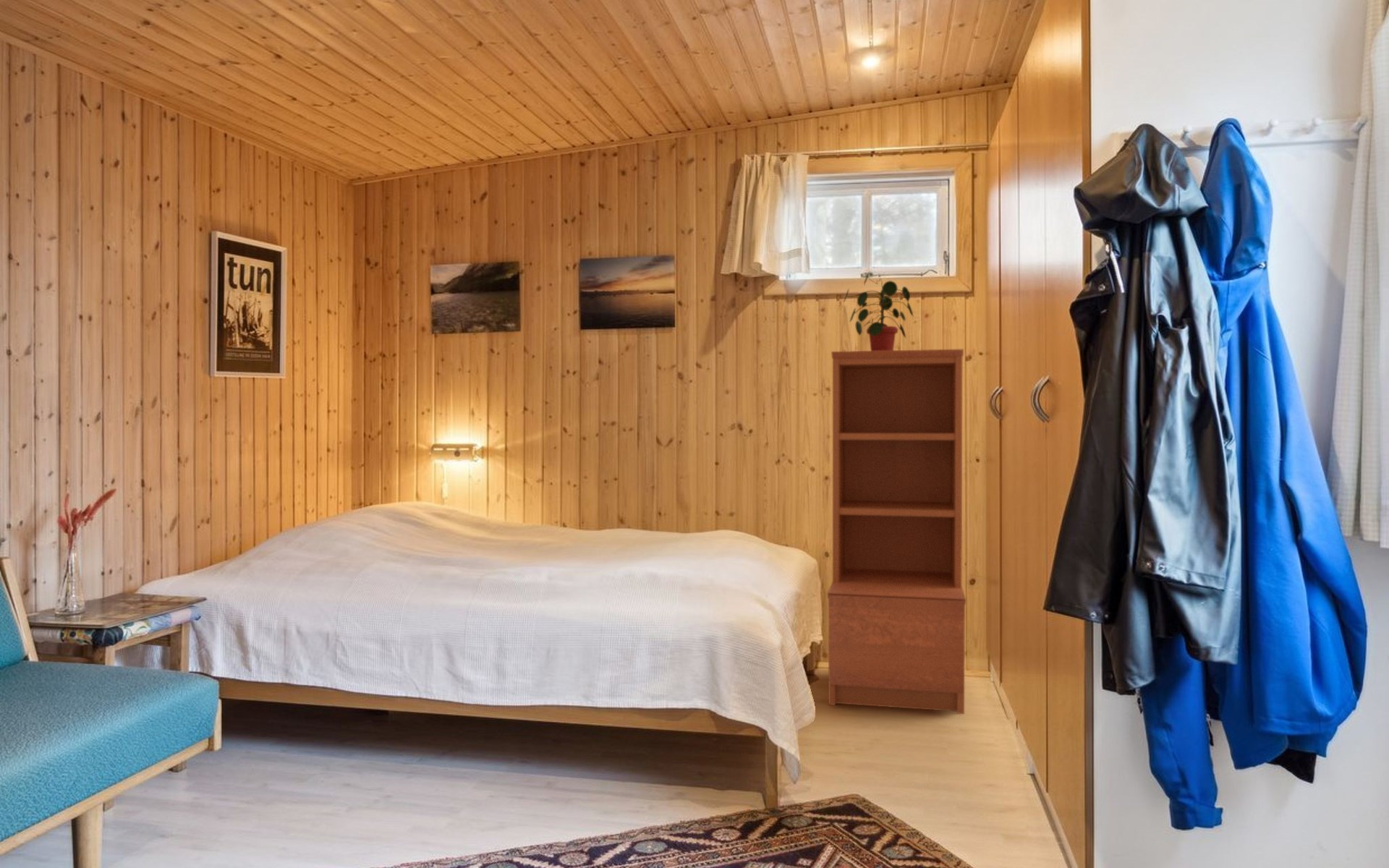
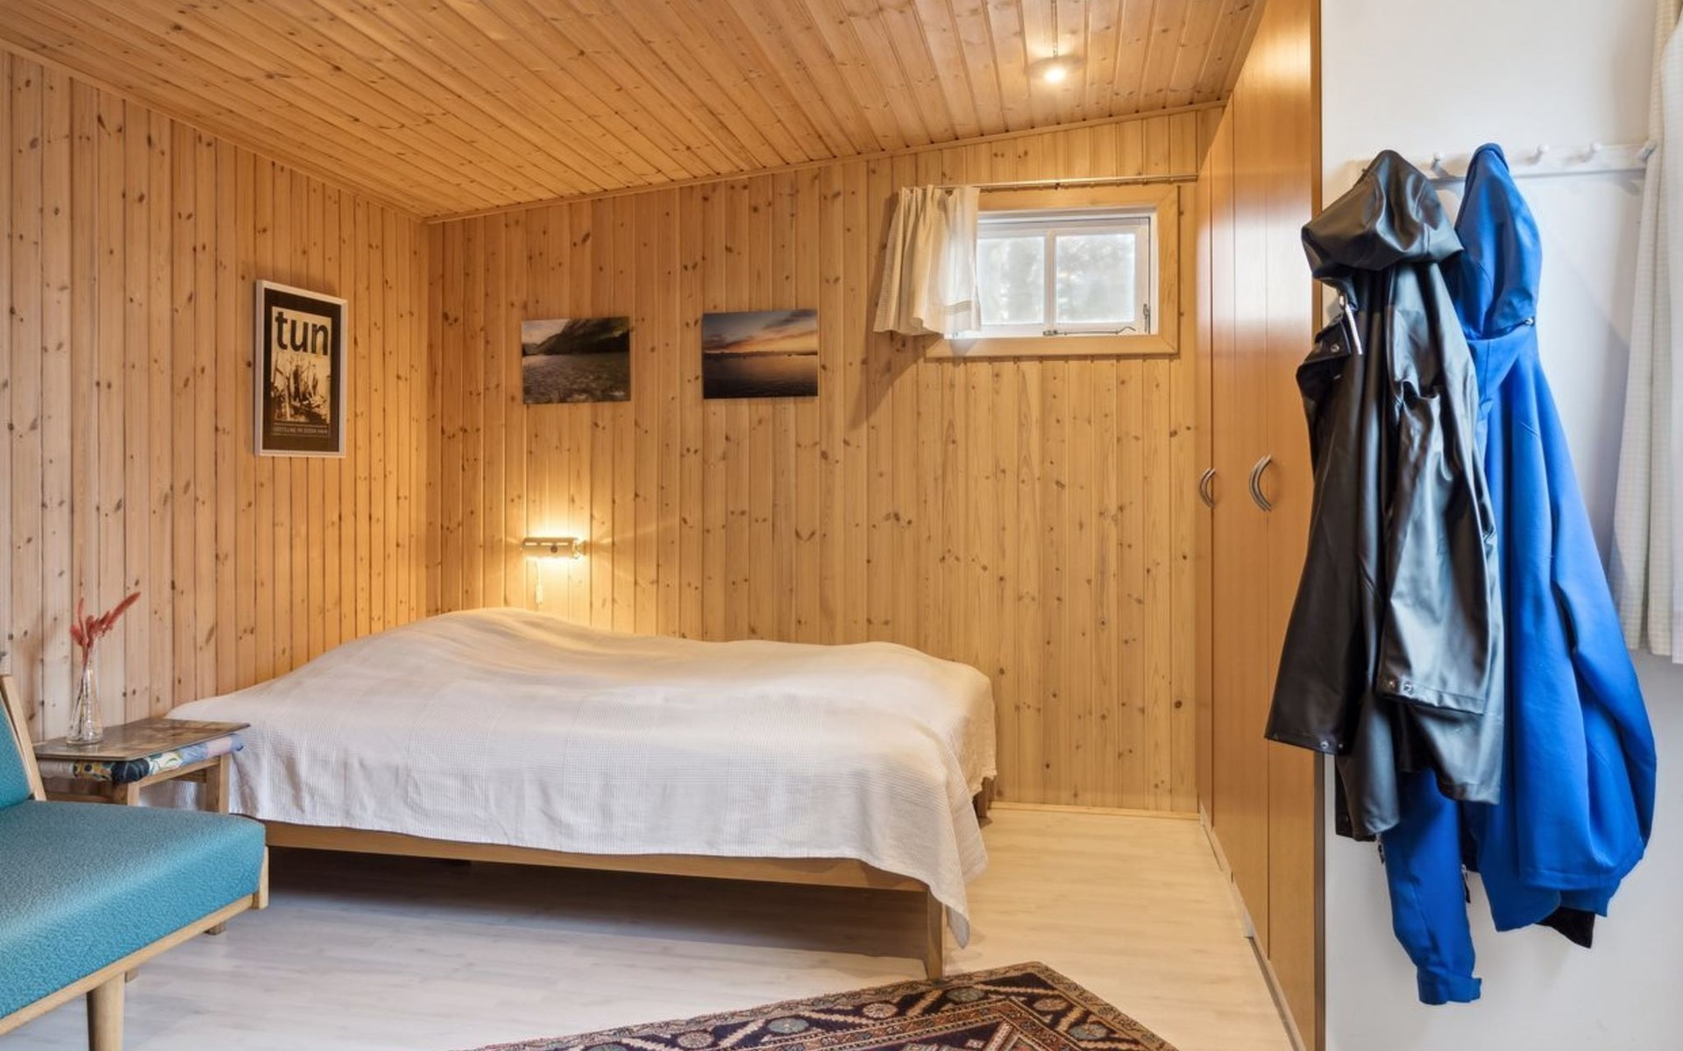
- potted plant [842,271,914,351]
- bookshelf [827,349,967,715]
